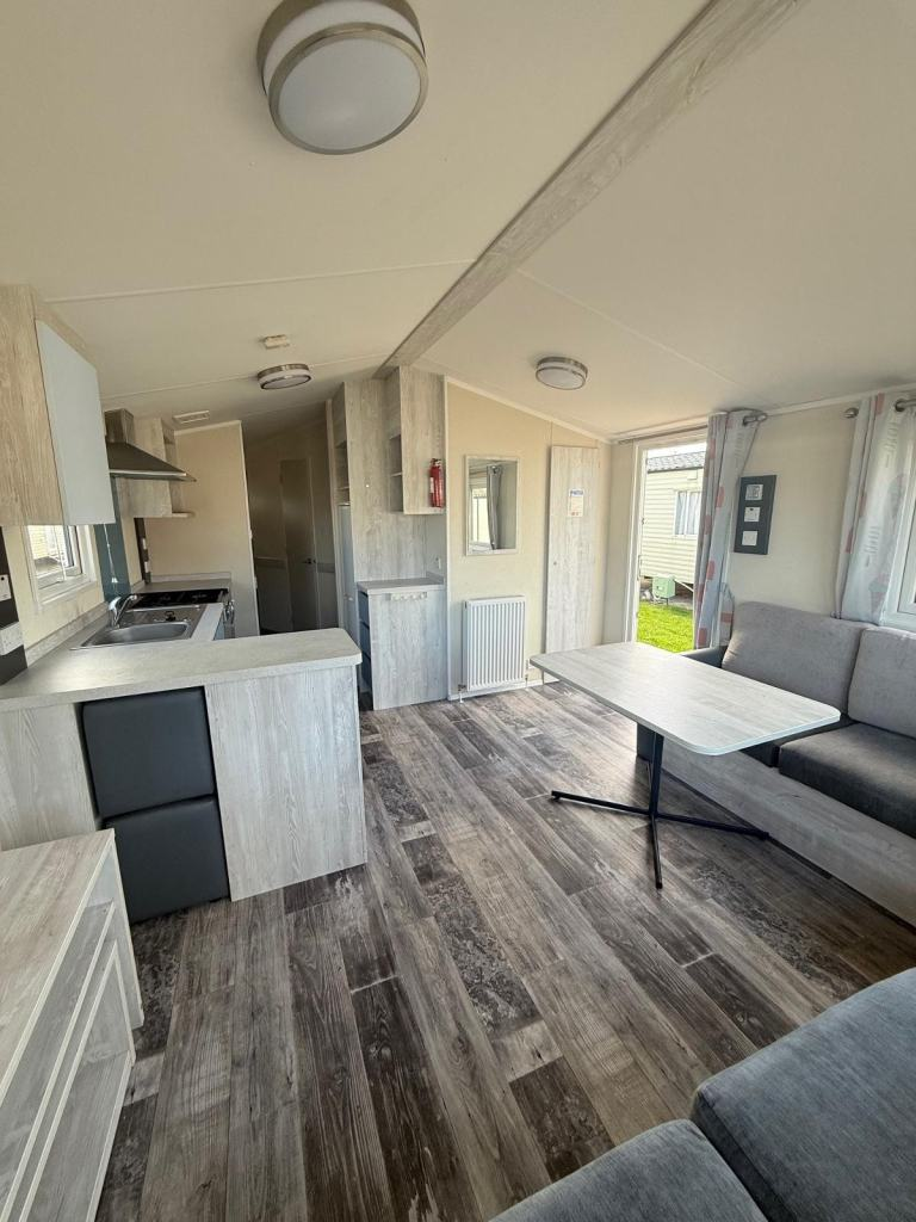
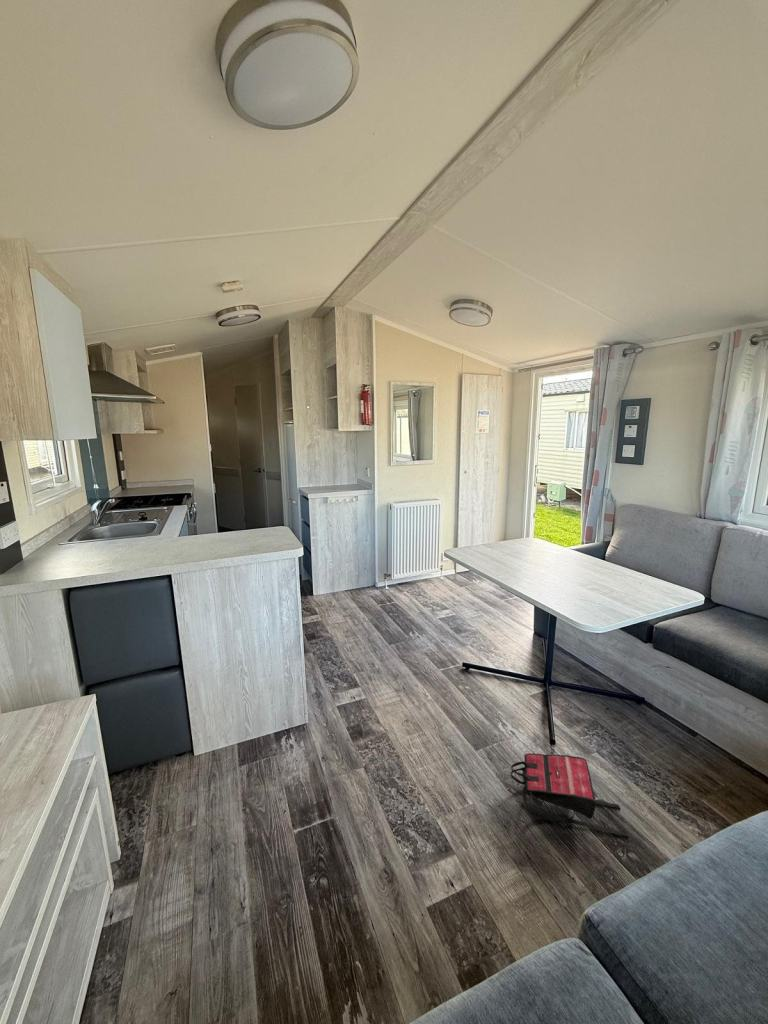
+ backpack [510,753,630,839]
